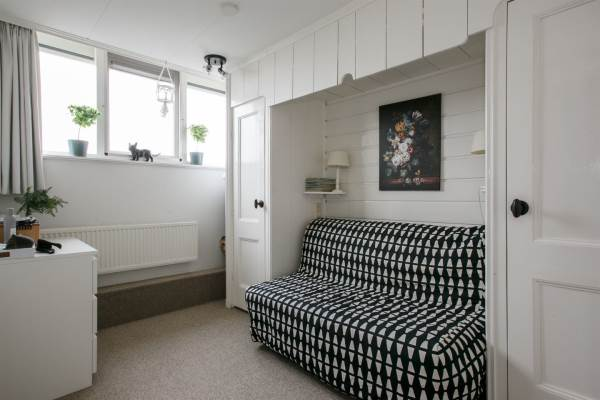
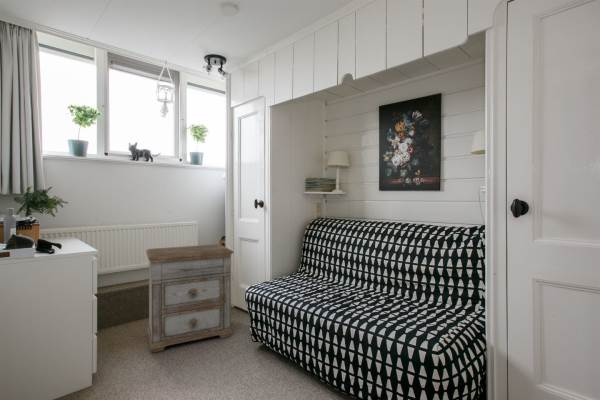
+ nightstand [145,243,235,353]
